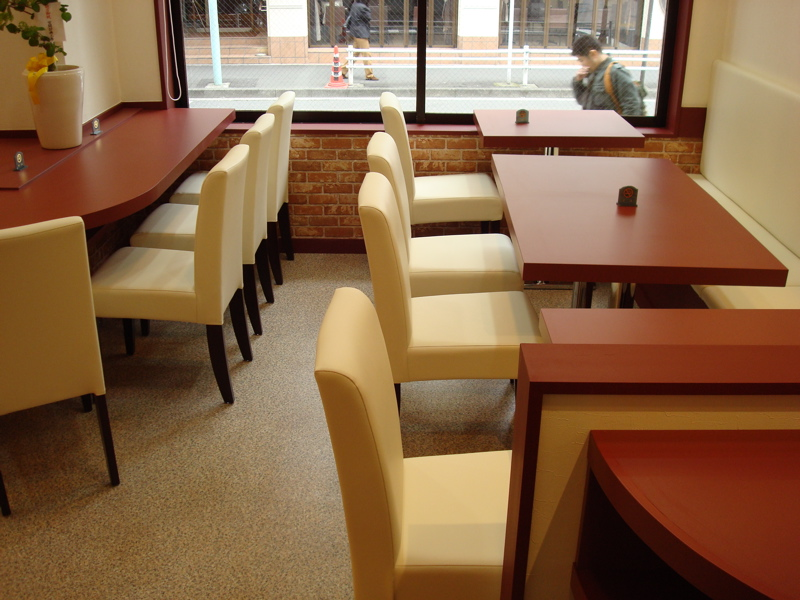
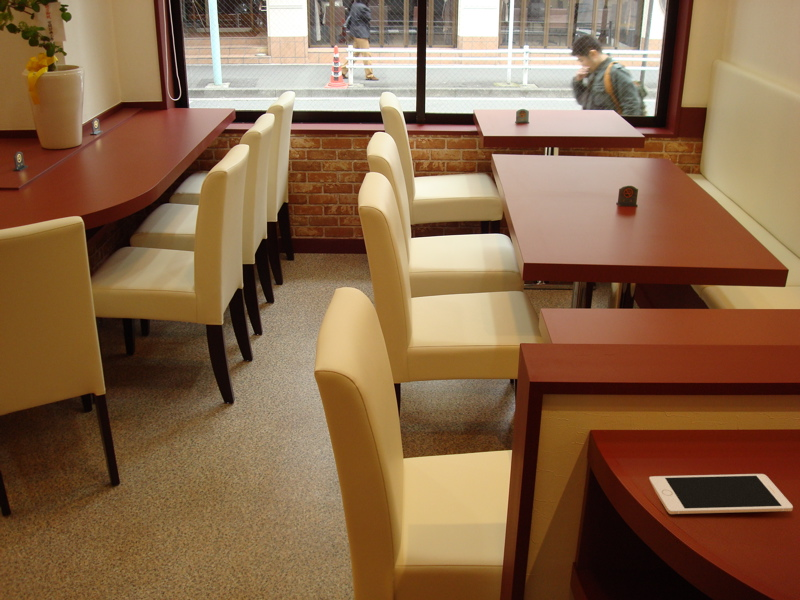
+ cell phone [648,473,794,515]
